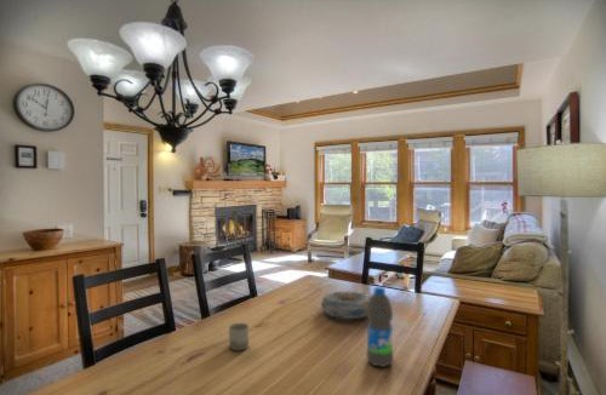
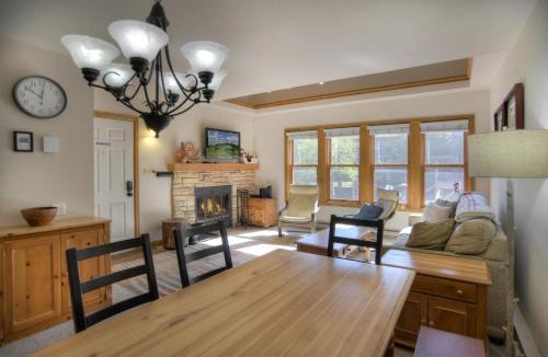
- cup [228,322,250,351]
- decorative bowl [320,290,371,320]
- water bottle [365,286,395,368]
